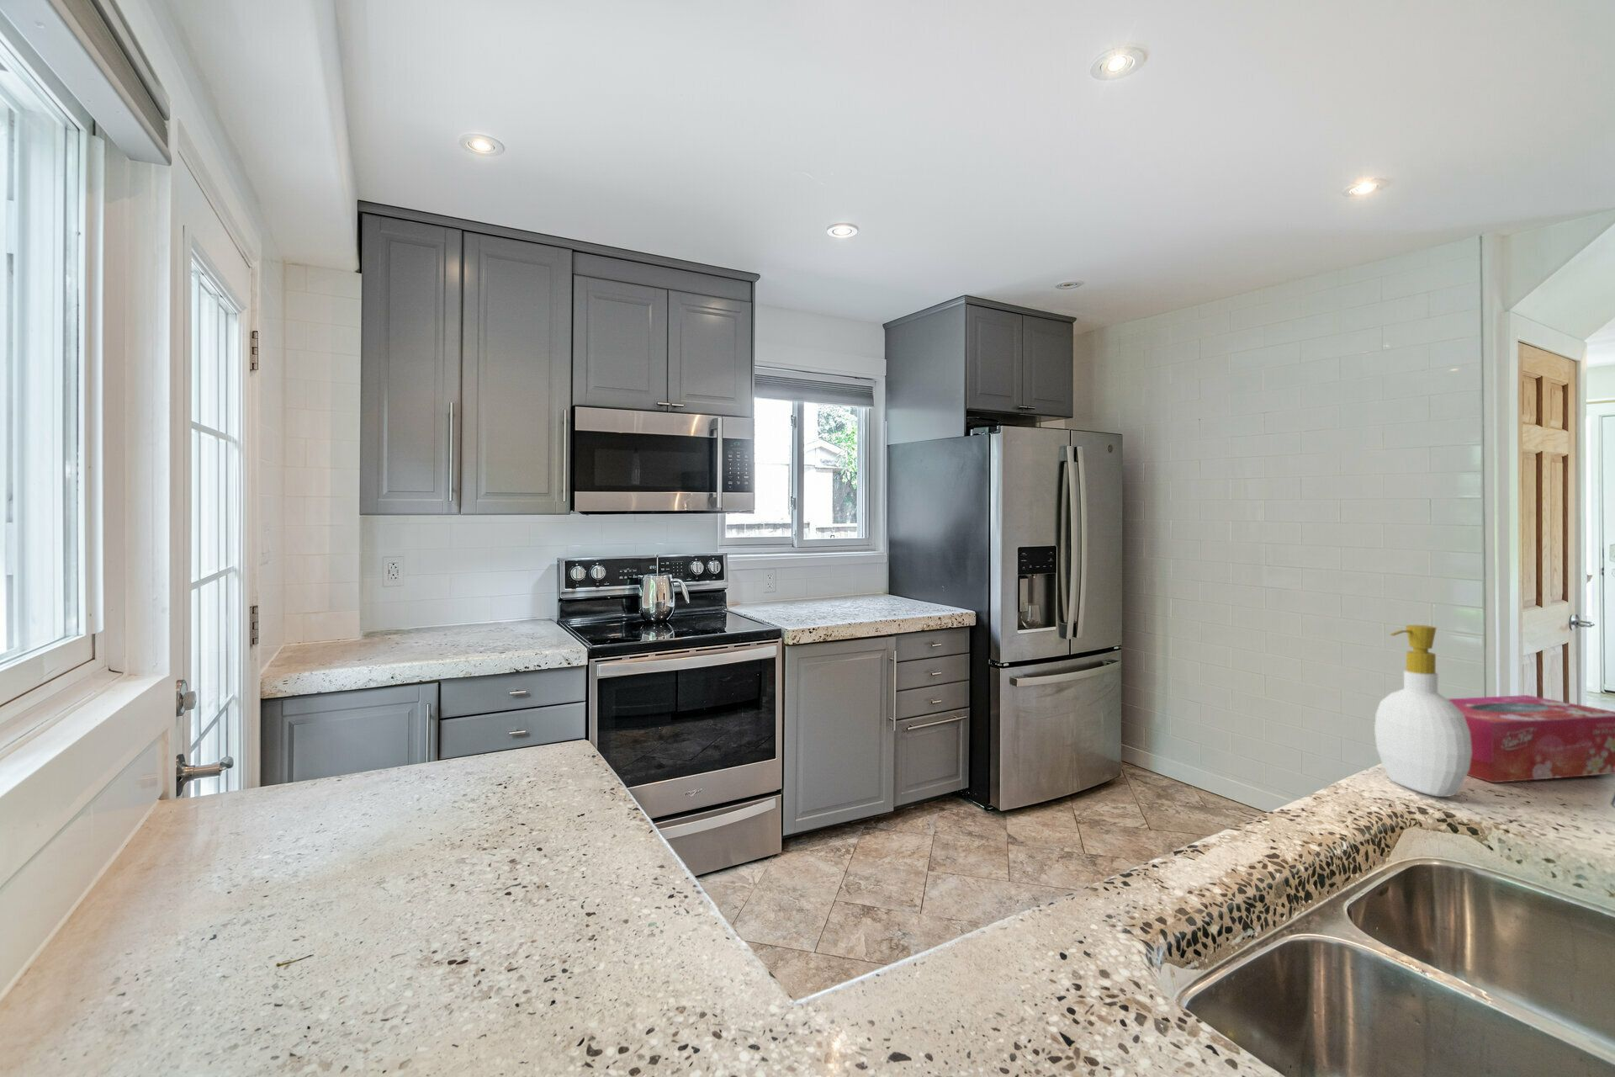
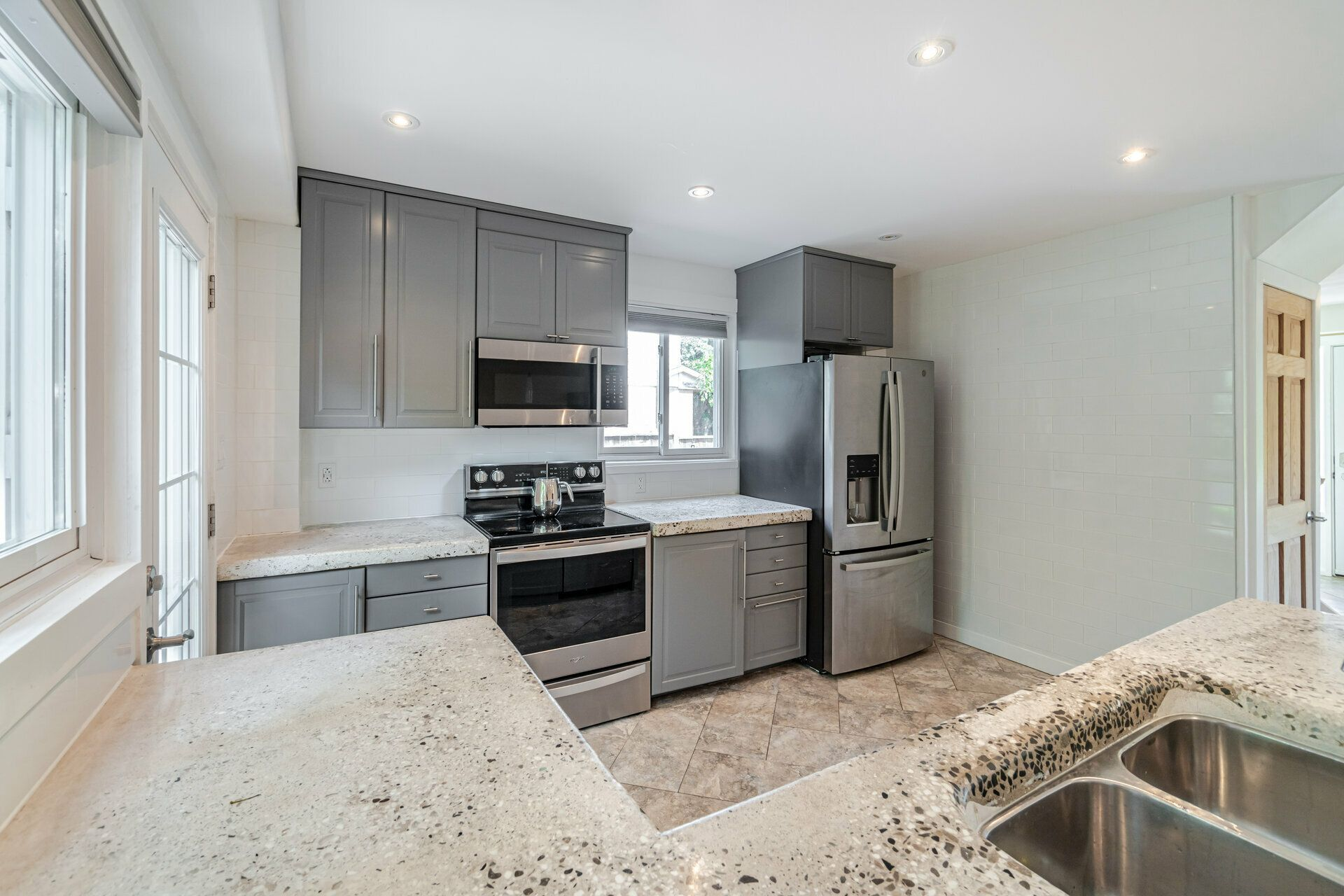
- tissue box [1447,694,1615,784]
- soap bottle [1373,624,1472,798]
